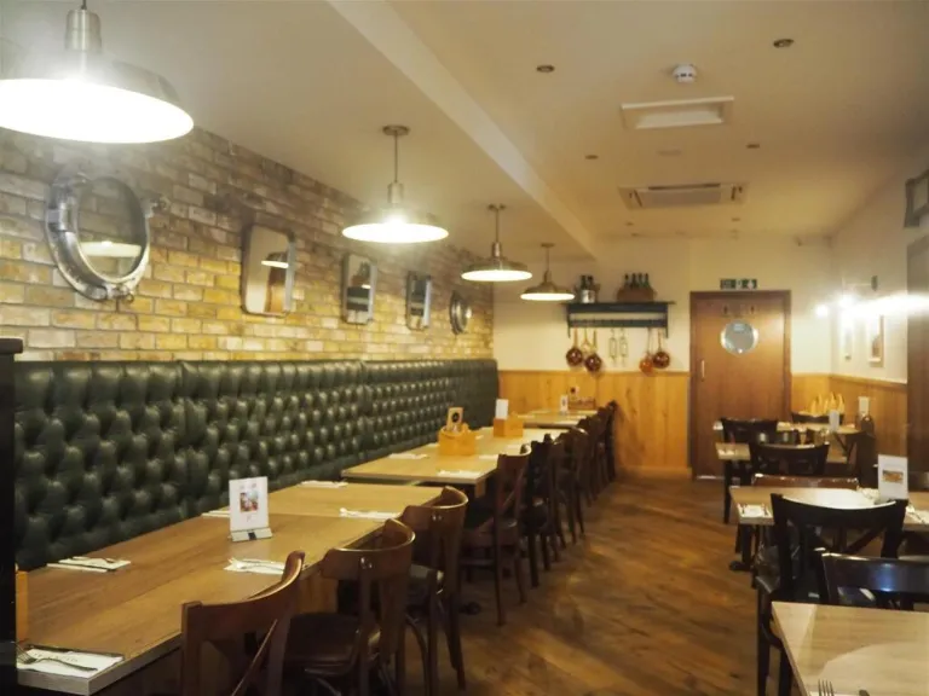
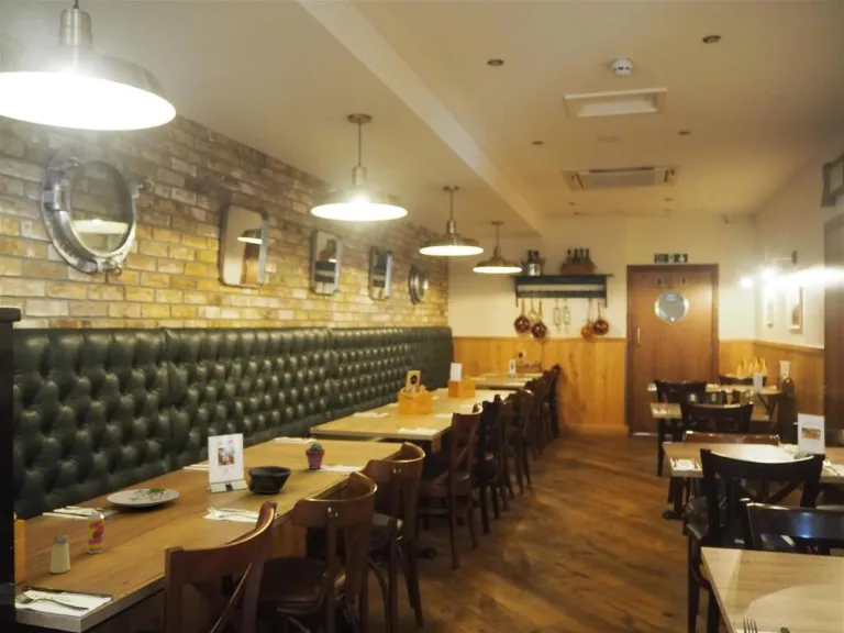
+ bowl [246,465,293,495]
+ saltshaker [48,534,71,575]
+ beverage can [86,510,106,555]
+ plate [106,488,180,509]
+ potted succulent [304,442,326,470]
